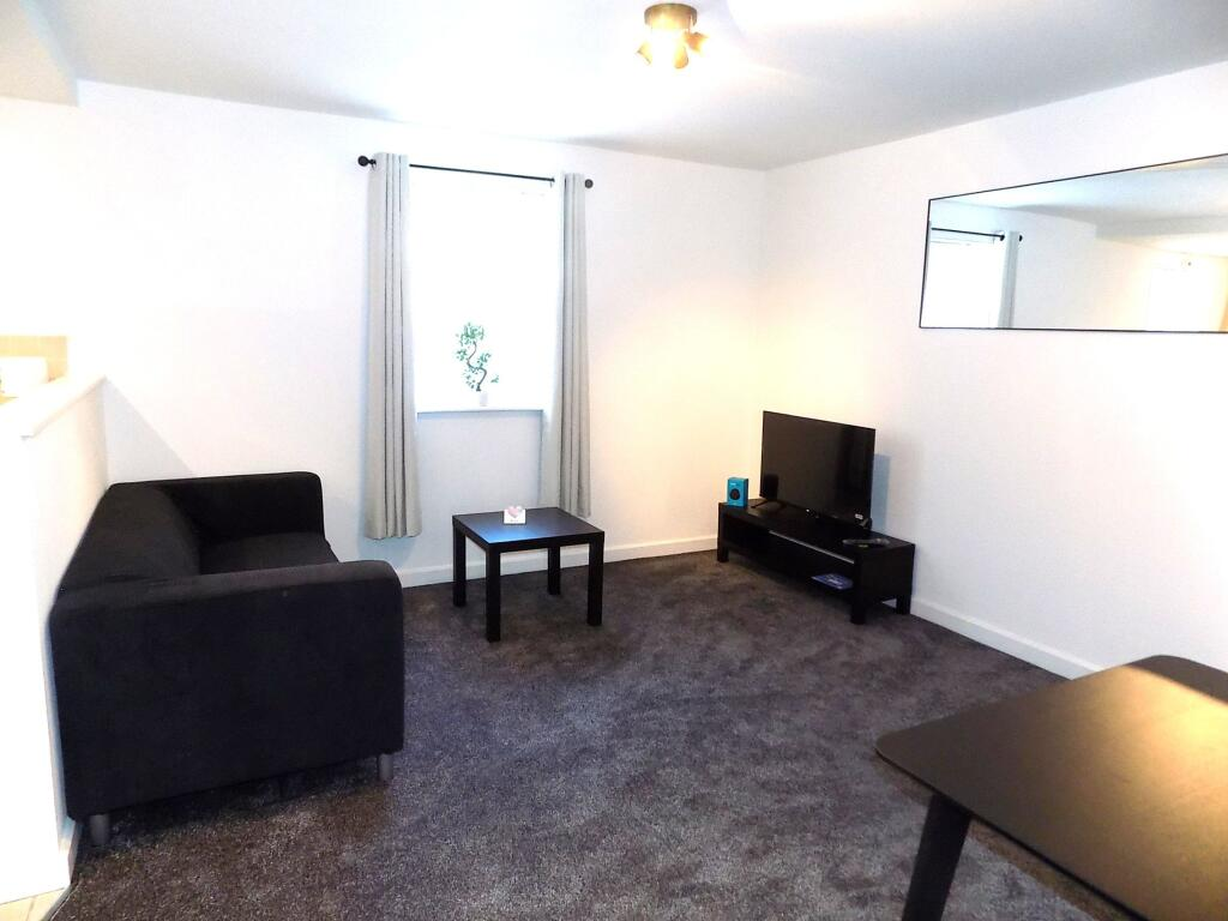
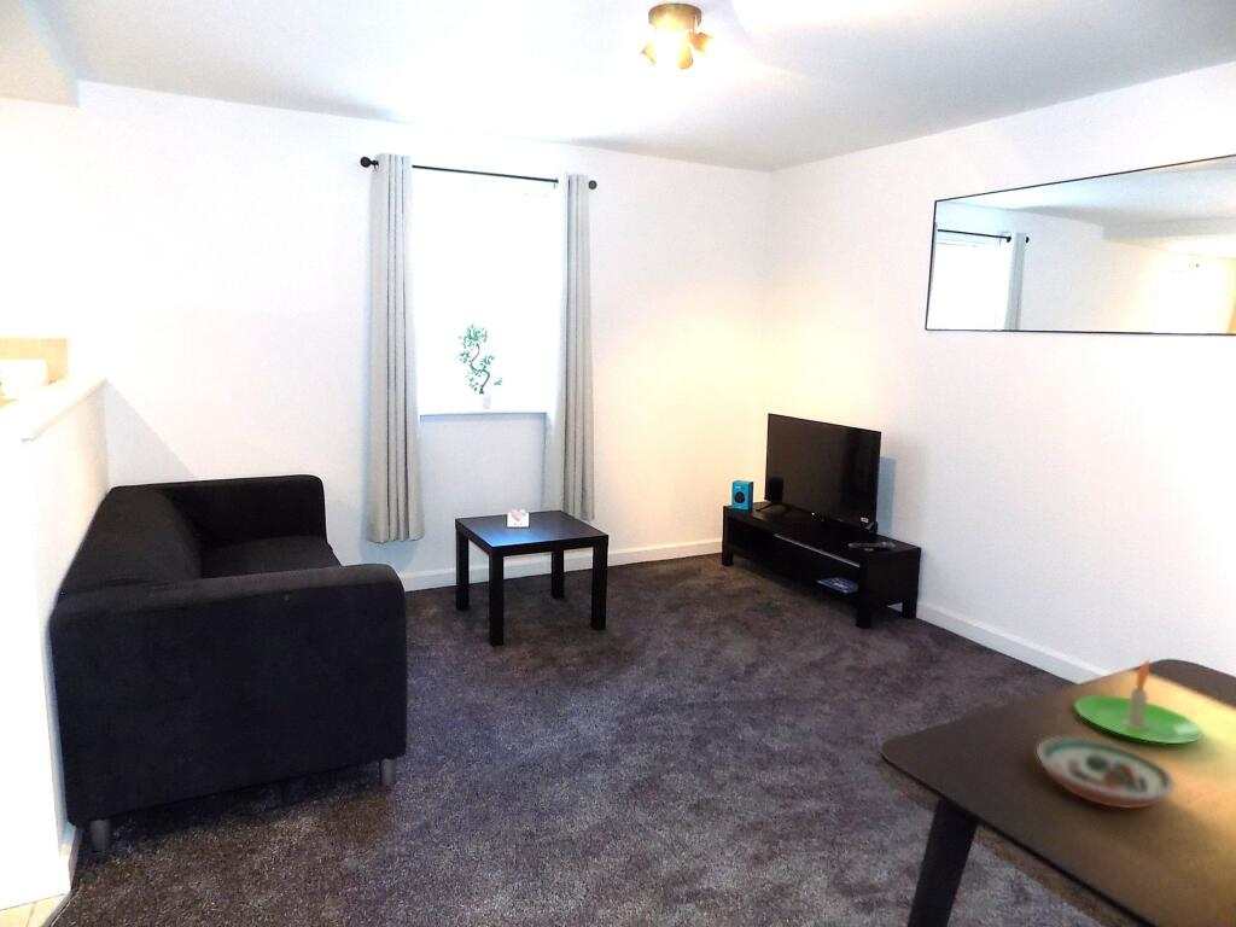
+ candle [1074,658,1203,745]
+ decorative bowl [1036,735,1177,810]
